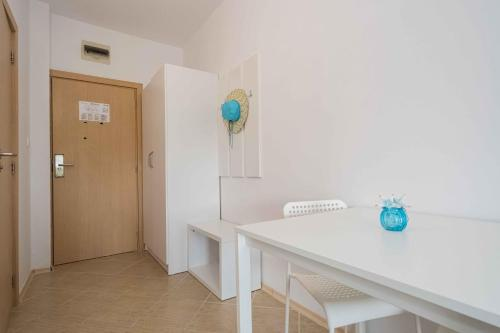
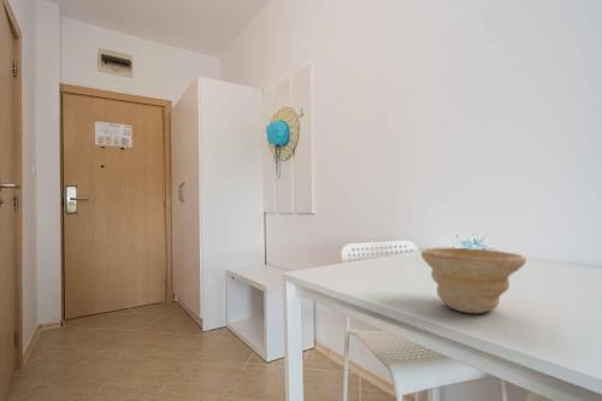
+ bowl [420,247,527,314]
